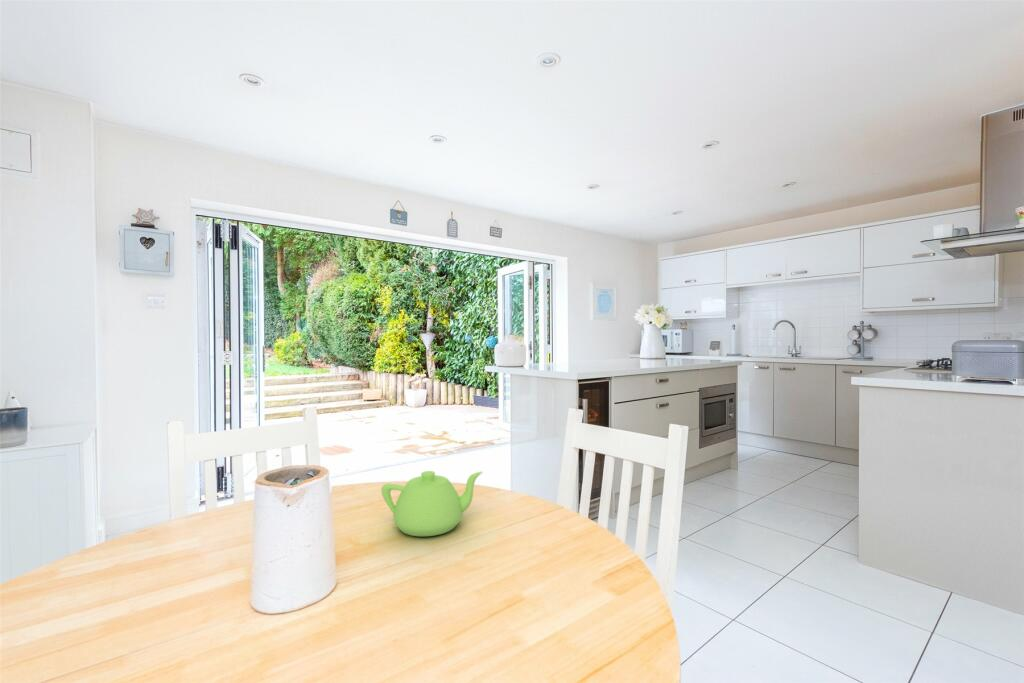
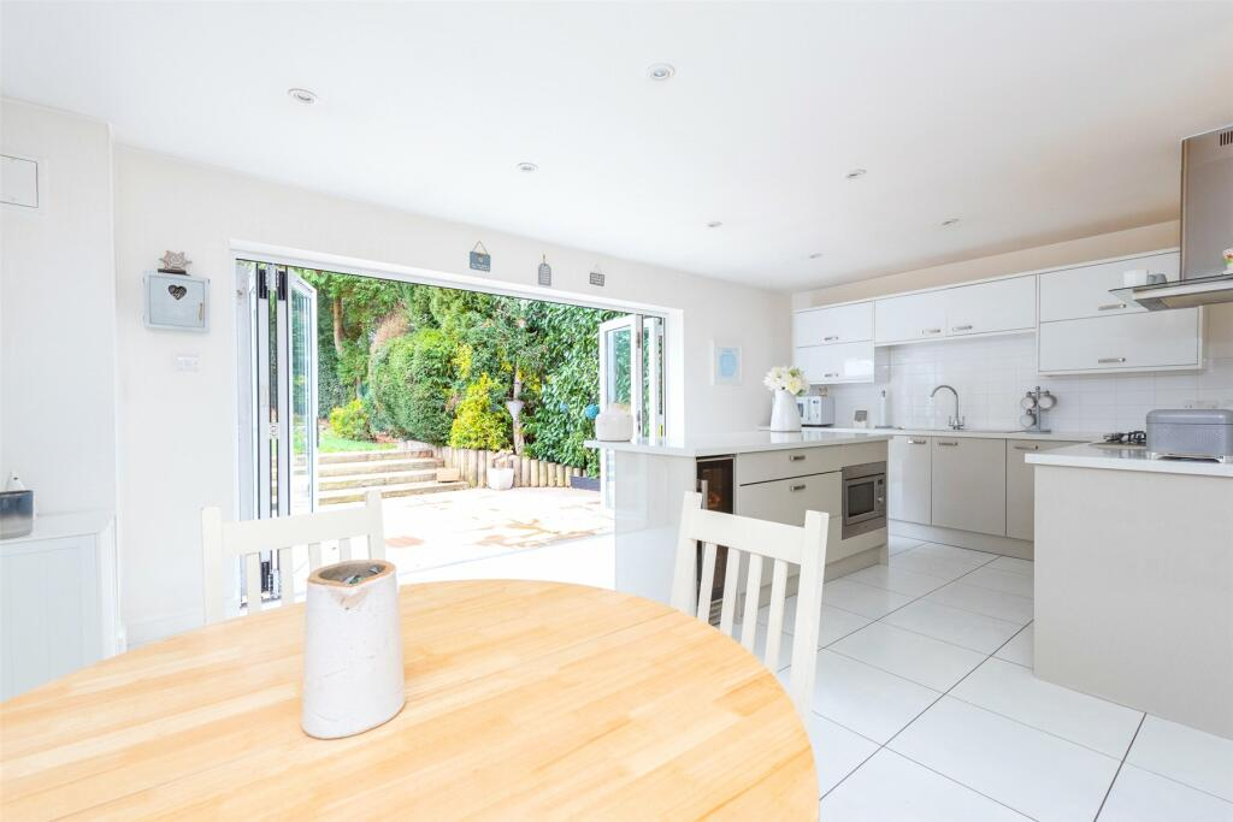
- teapot [381,470,483,537]
